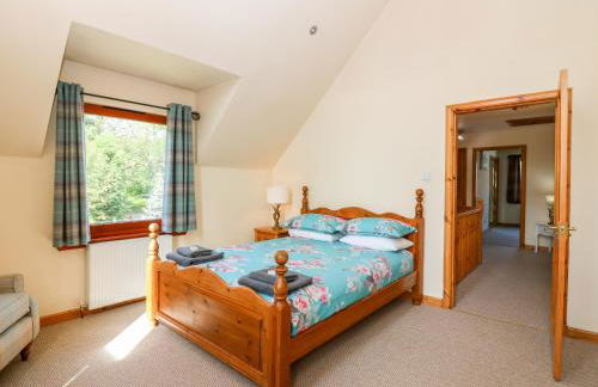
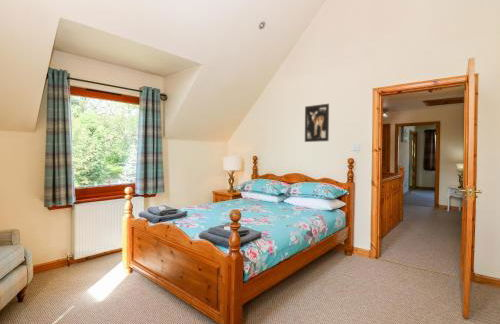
+ wall art [304,103,330,143]
